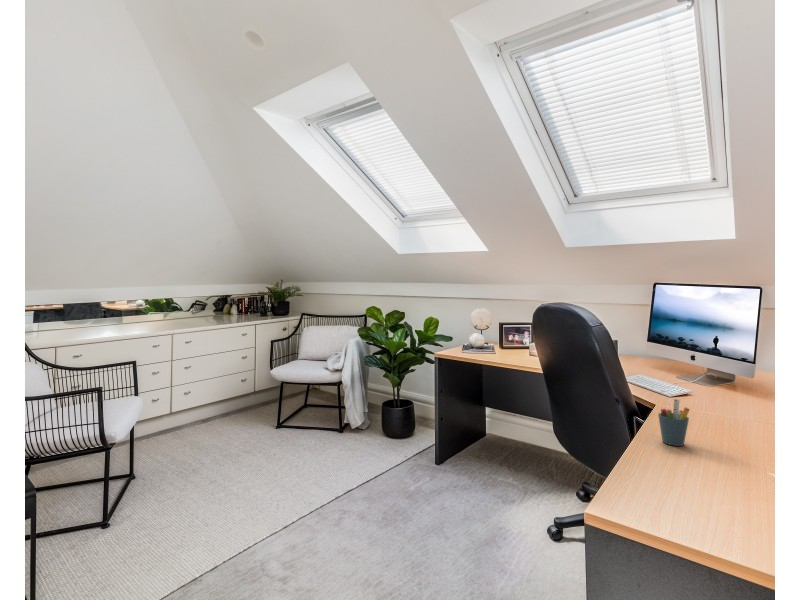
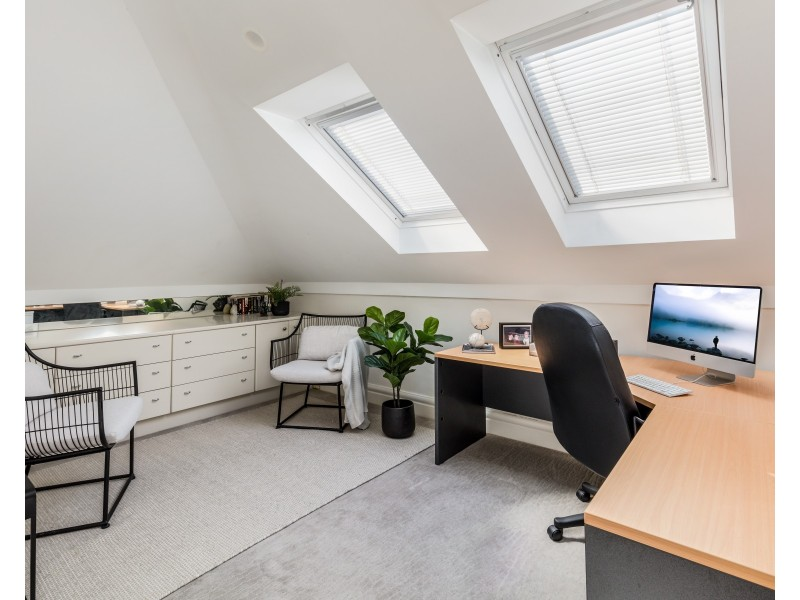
- pen holder [657,398,691,447]
